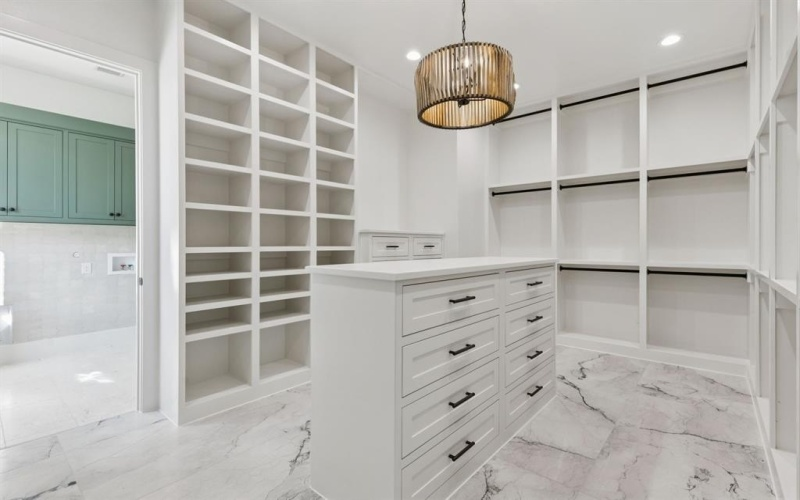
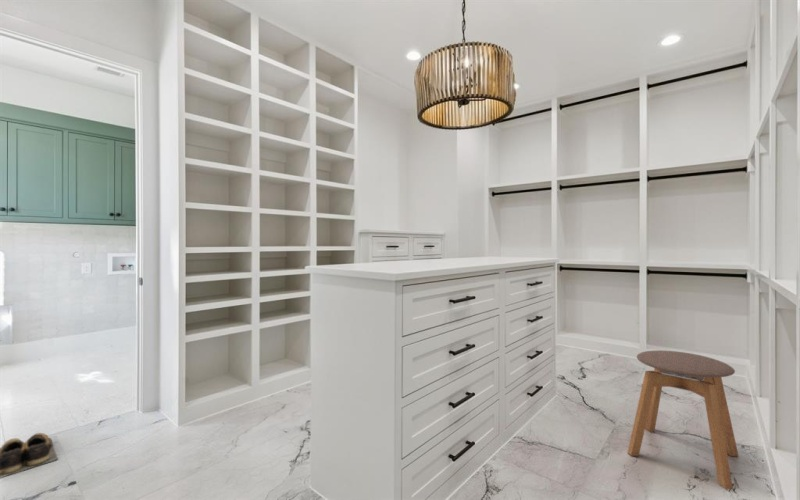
+ stool [626,349,739,490]
+ shoes [0,432,59,479]
